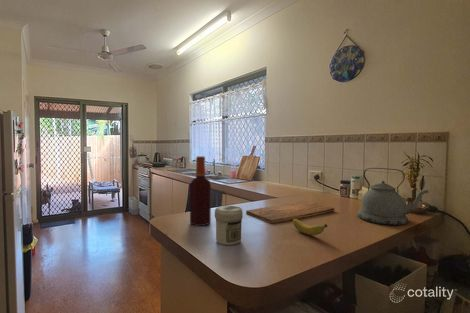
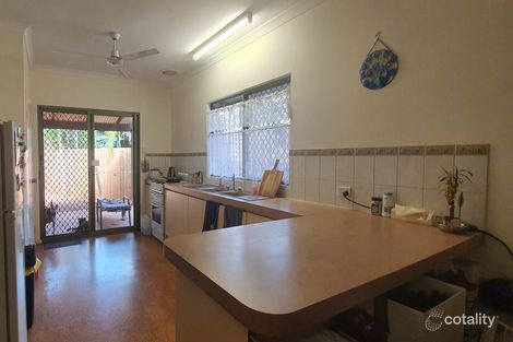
- jar [214,205,244,246]
- bottle [189,155,212,227]
- banana [292,219,328,236]
- cutting board [245,200,335,224]
- kettle [356,167,429,226]
